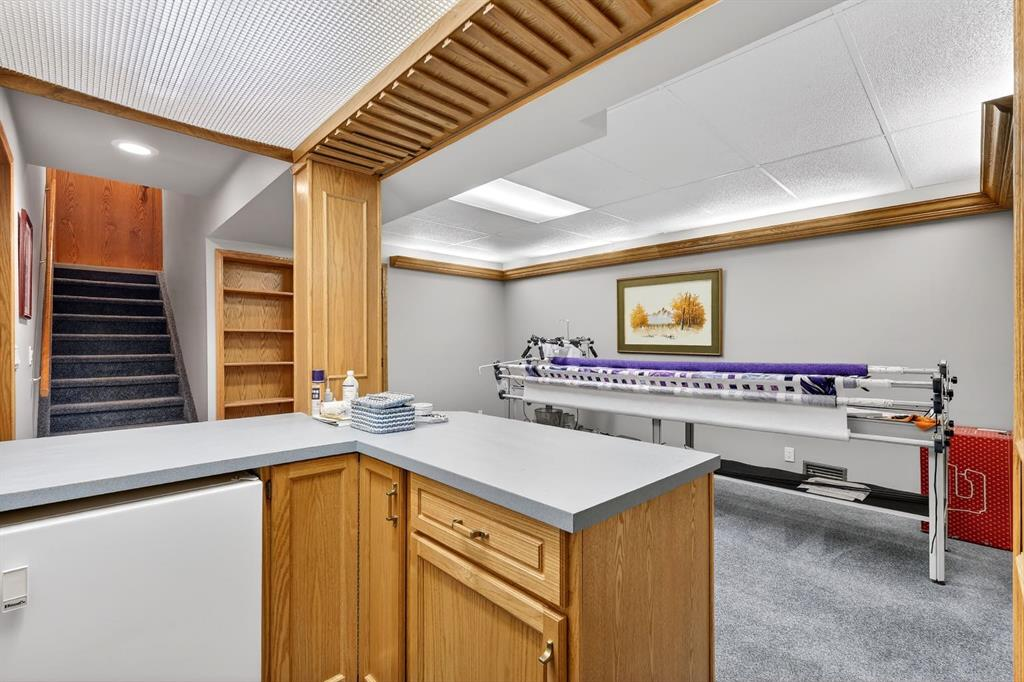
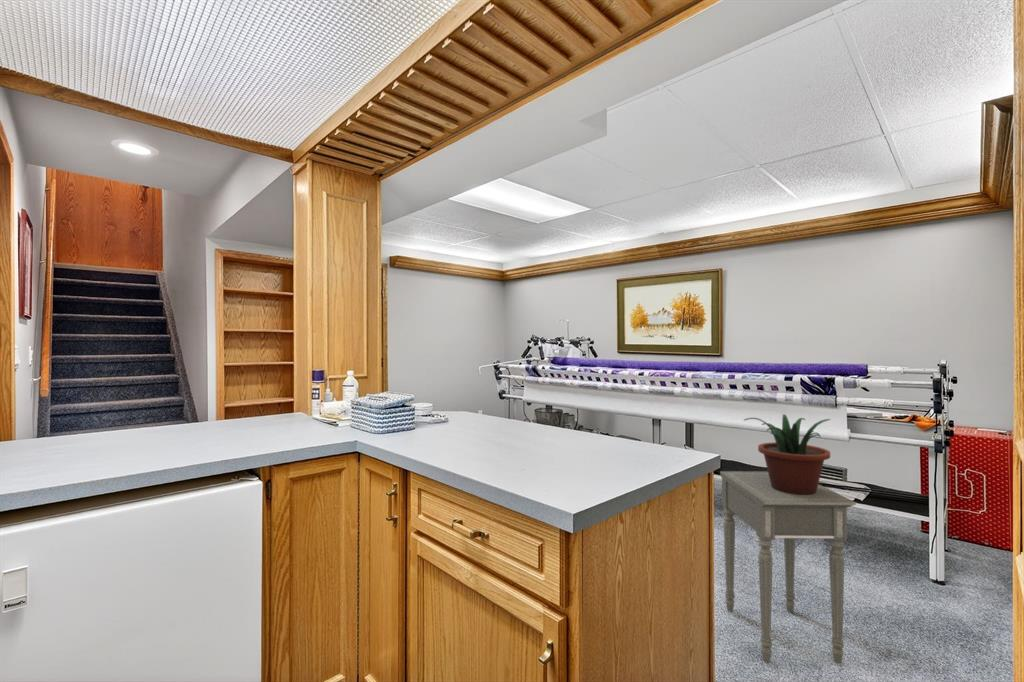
+ potted plant [743,413,832,495]
+ side table [719,470,857,665]
